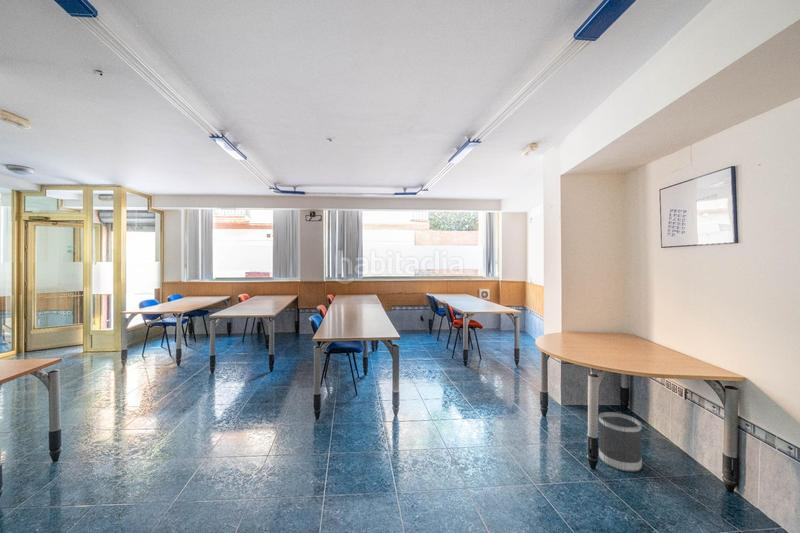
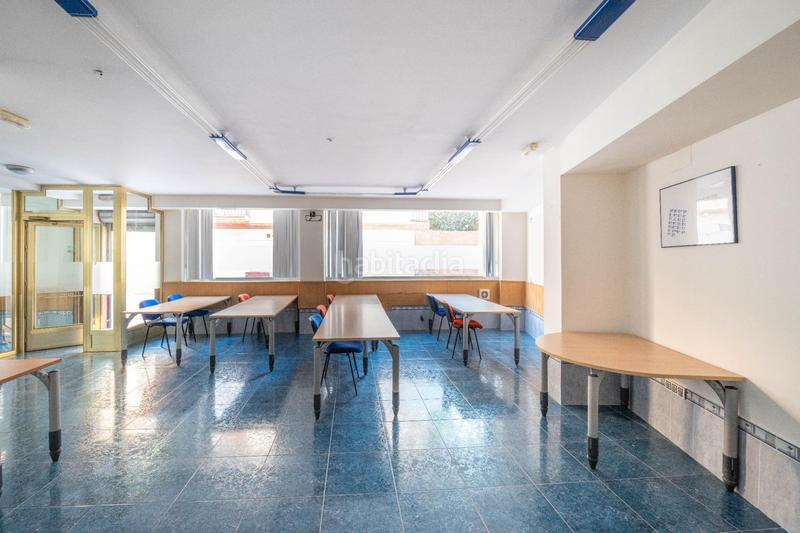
- wastebasket [598,411,643,473]
